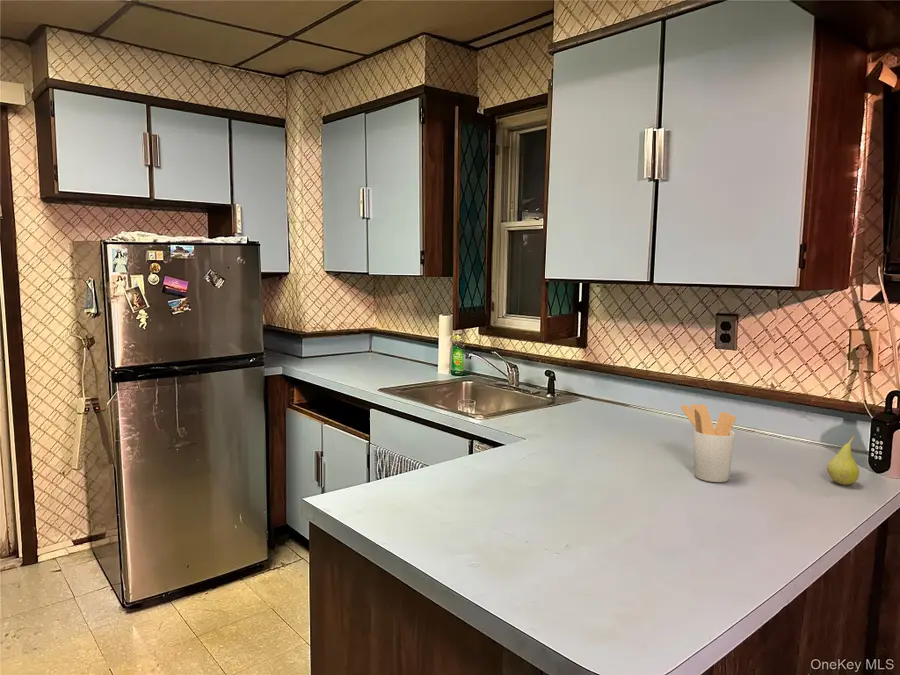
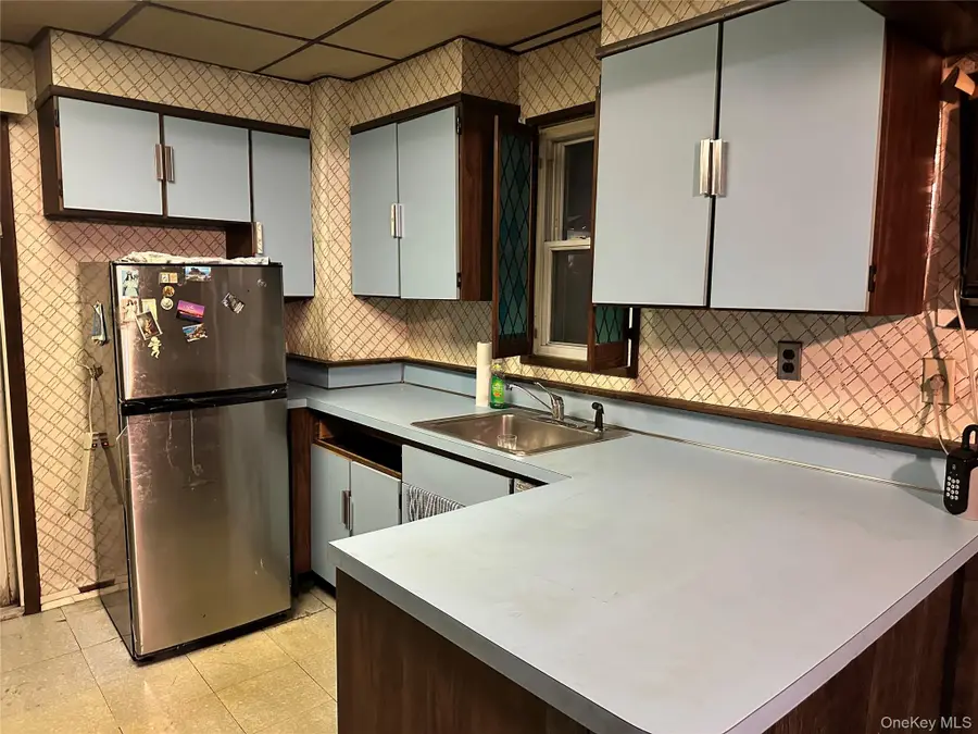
- fruit [826,435,860,486]
- utensil holder [680,403,736,483]
